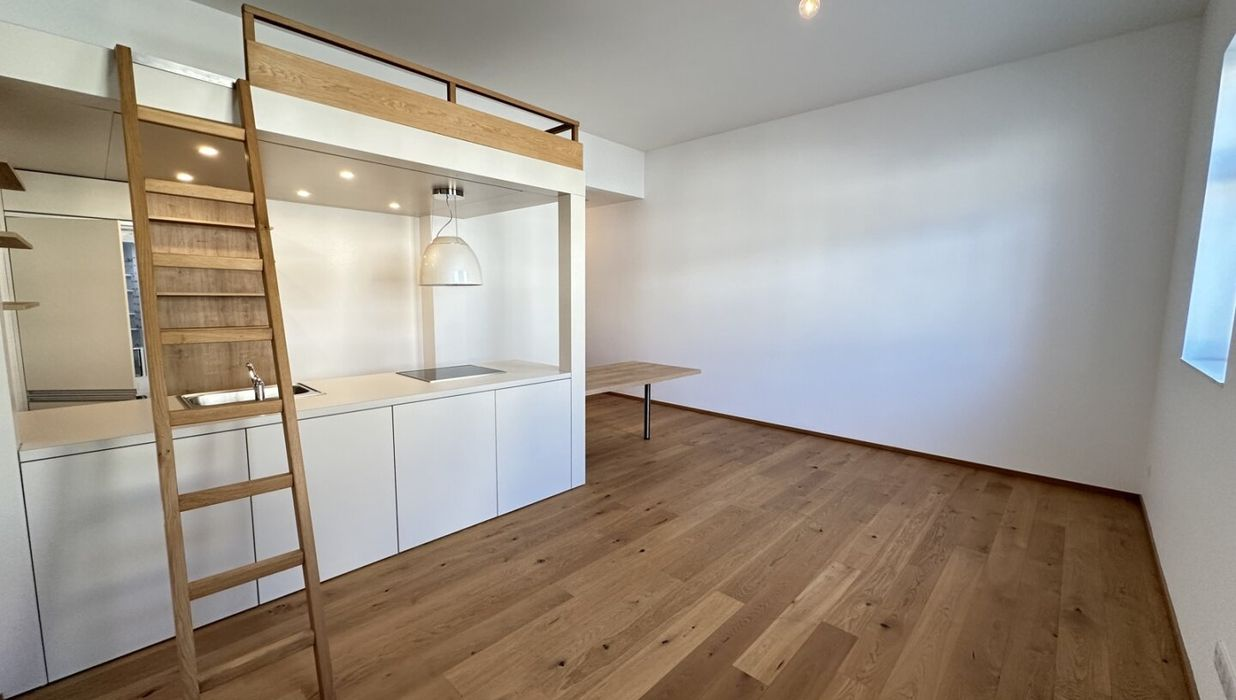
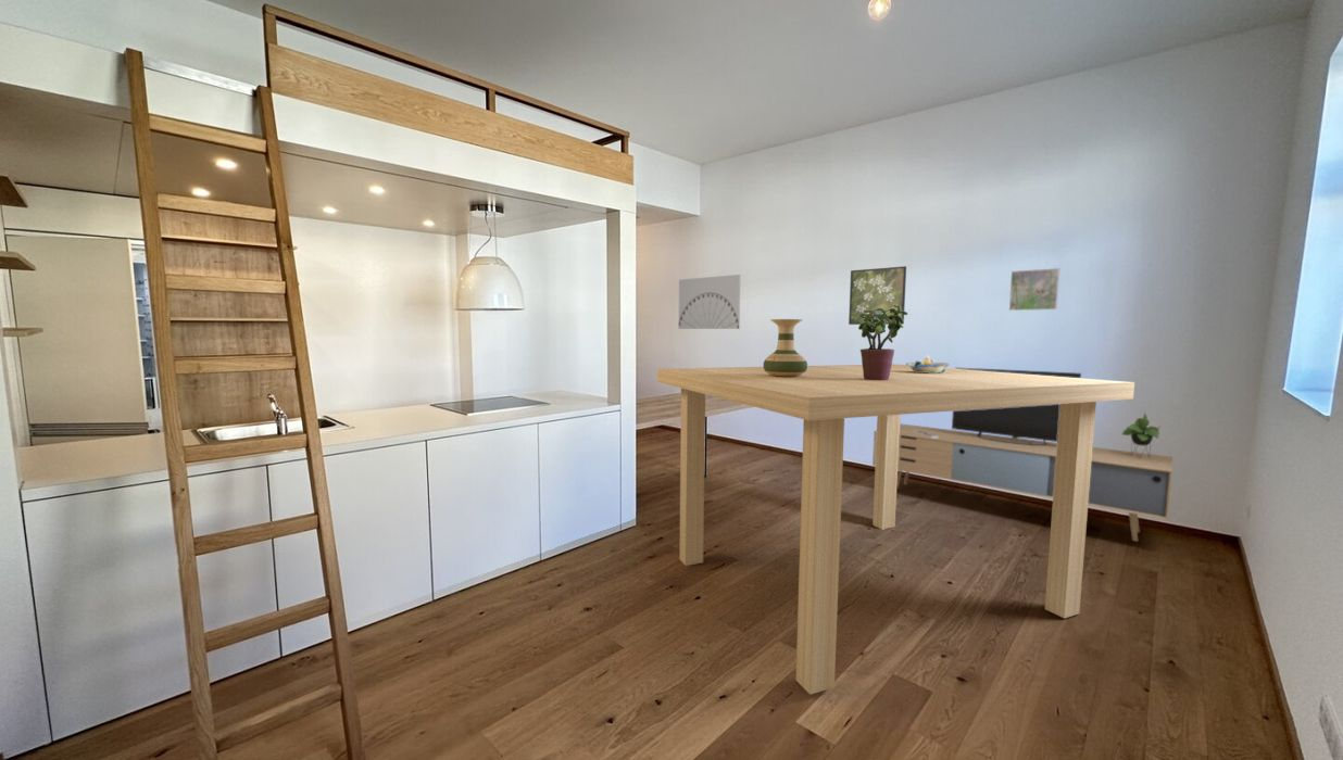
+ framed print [1007,267,1060,312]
+ potted plant [857,305,908,380]
+ wall art [678,274,741,330]
+ media console [871,366,1173,542]
+ vase [762,318,808,377]
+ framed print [848,265,907,326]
+ kitchen table [656,363,1135,696]
+ decorative bowl [904,354,950,373]
